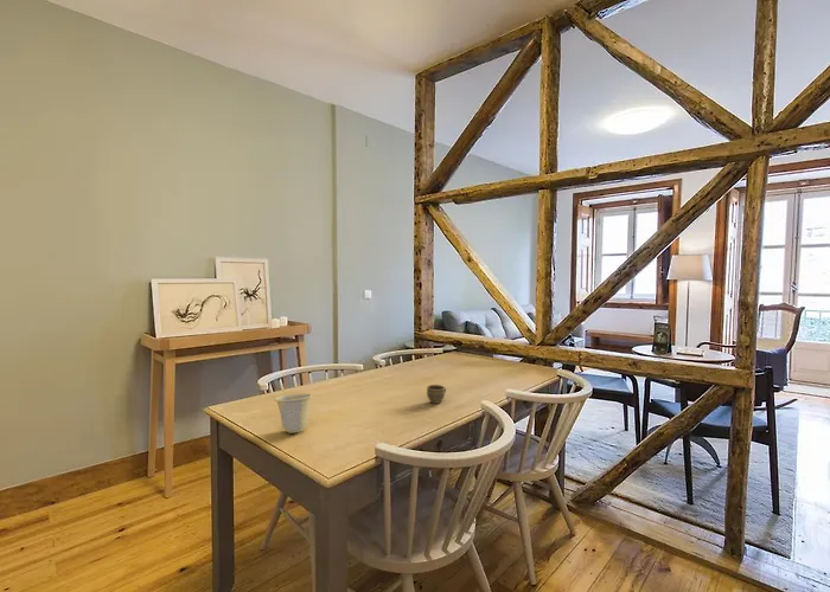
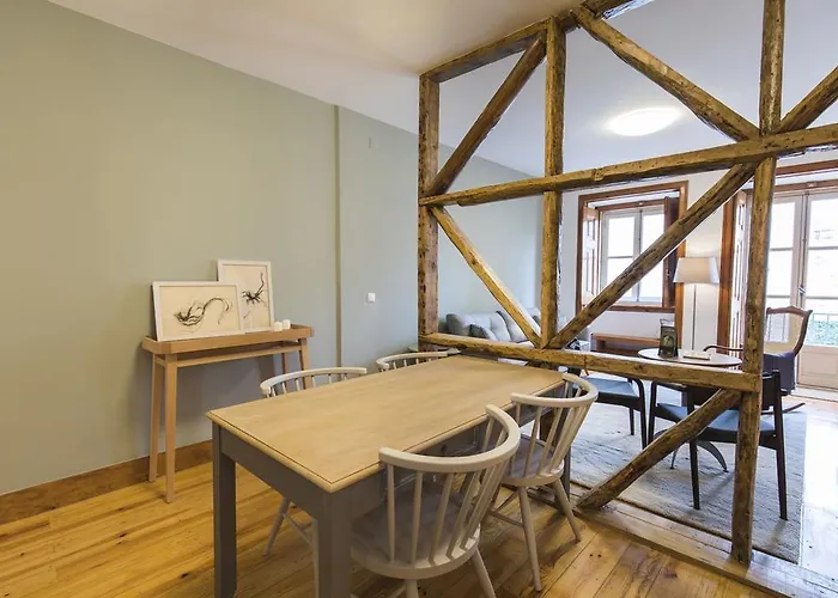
- cup [273,392,313,435]
- cup [426,384,447,405]
